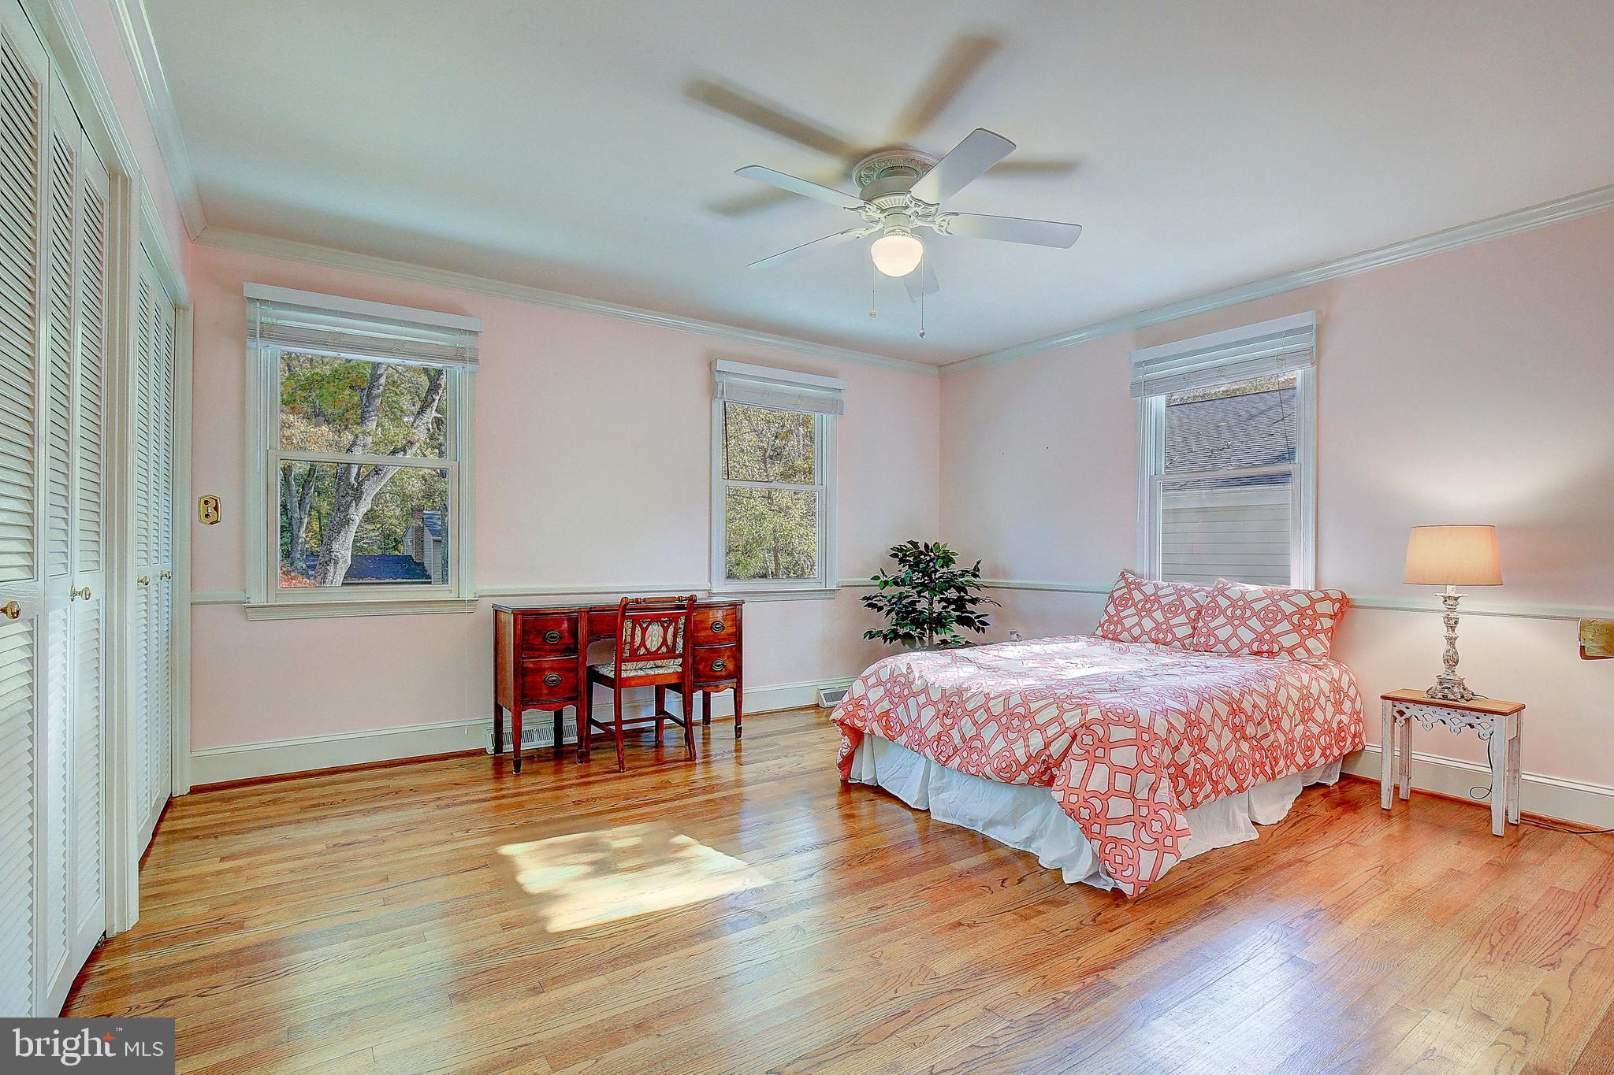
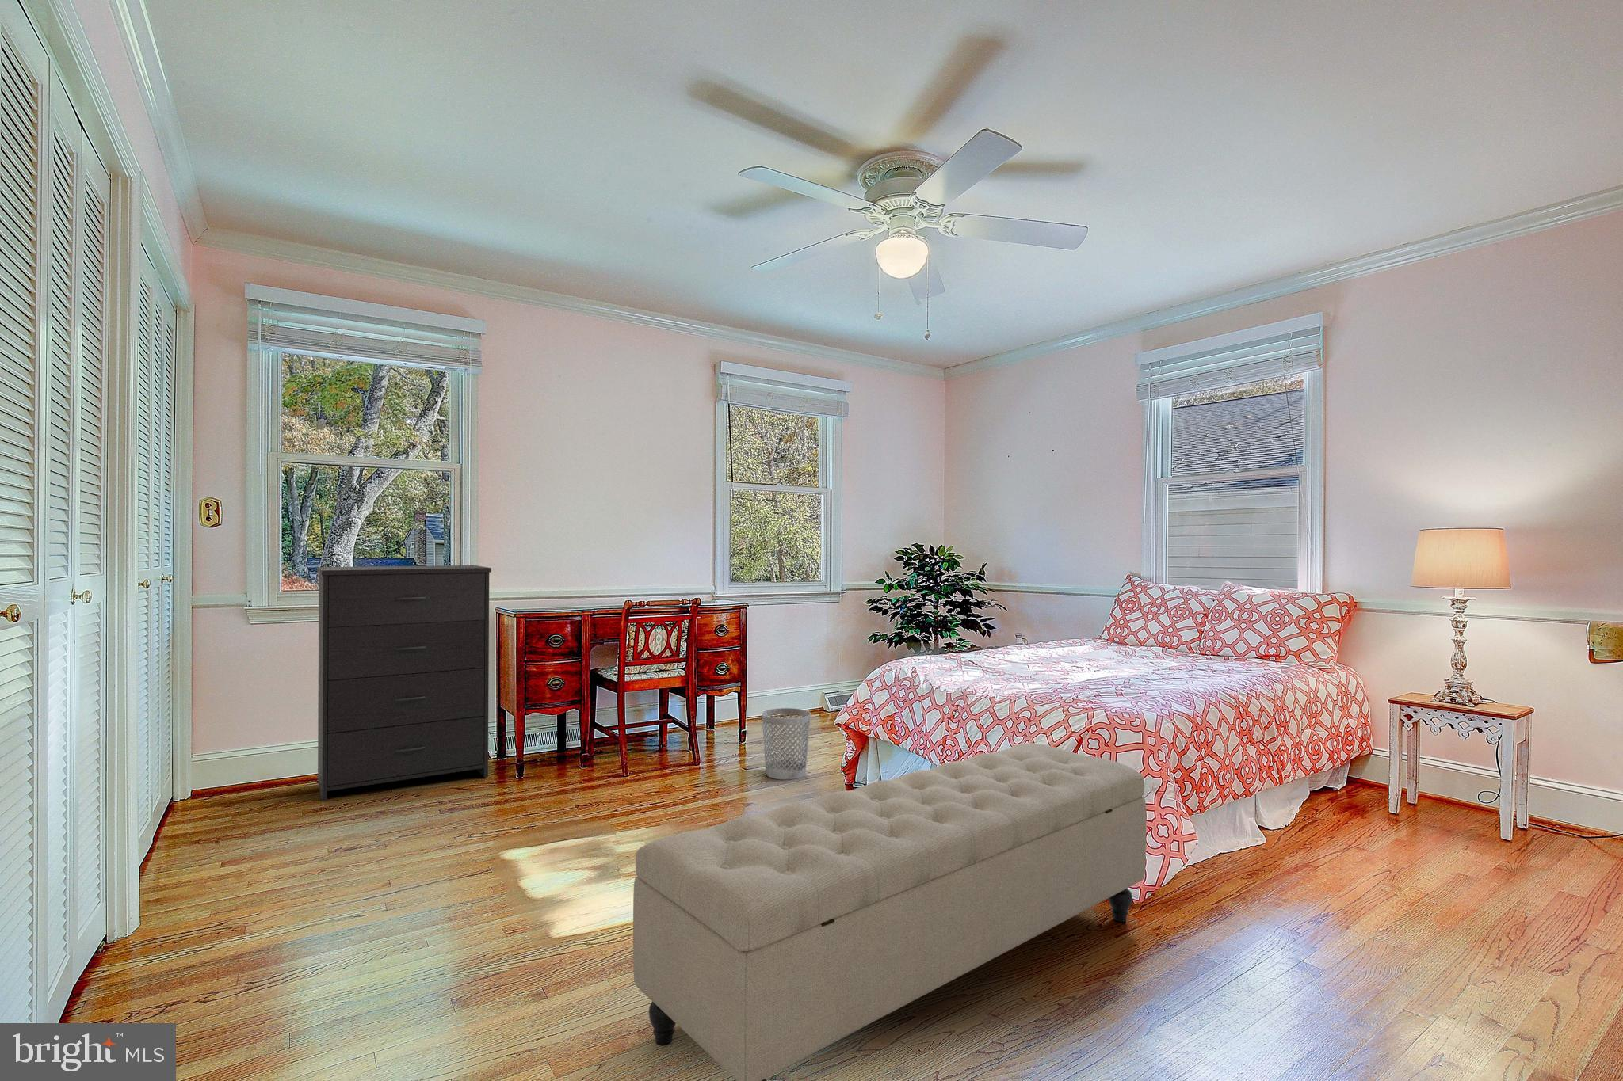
+ dresser [316,565,492,802]
+ wastebasket [760,707,811,781]
+ bench [632,742,1146,1081]
